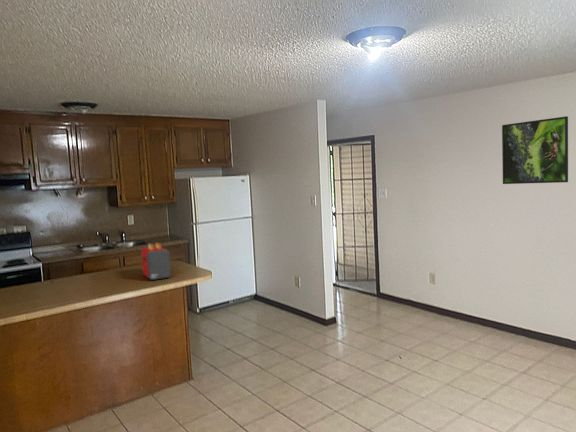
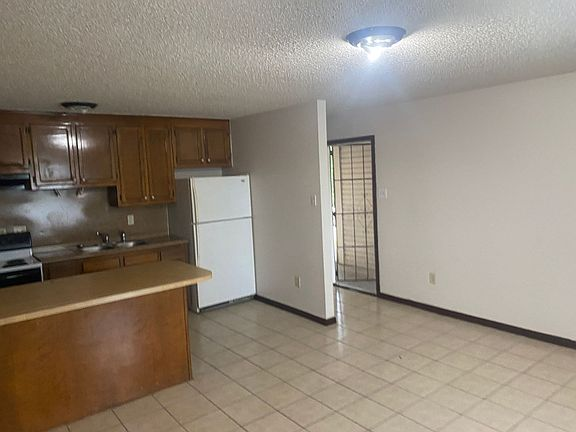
- toaster [140,242,172,281]
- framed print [501,115,569,185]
